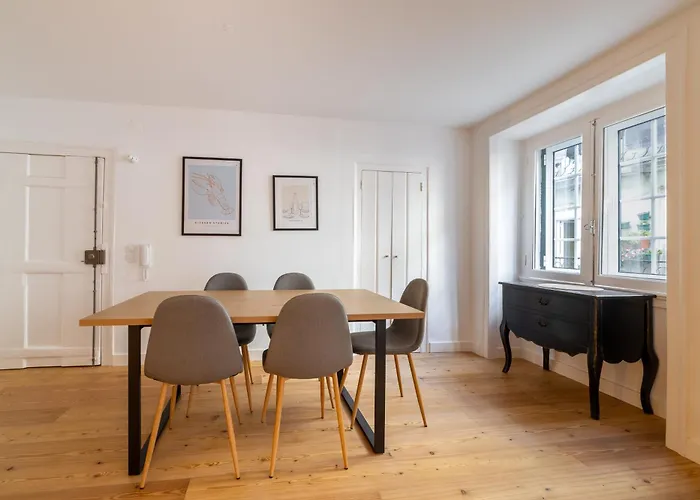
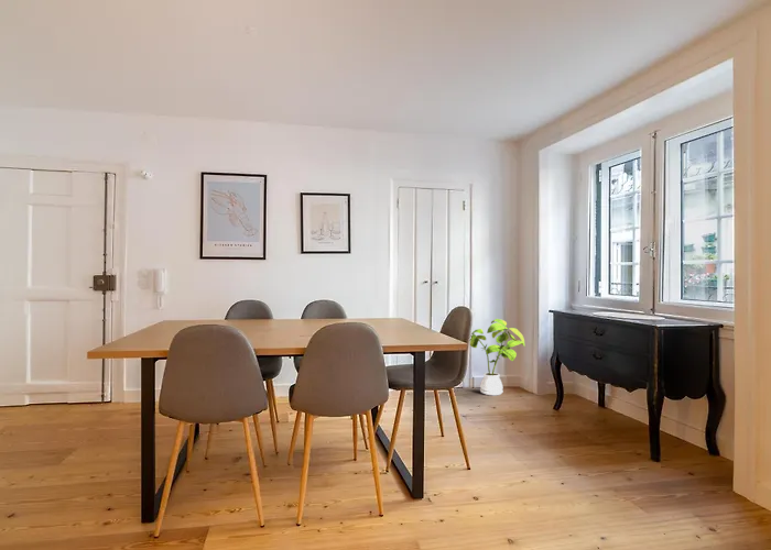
+ house plant [469,318,525,396]
